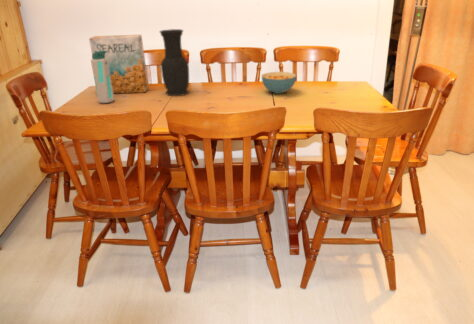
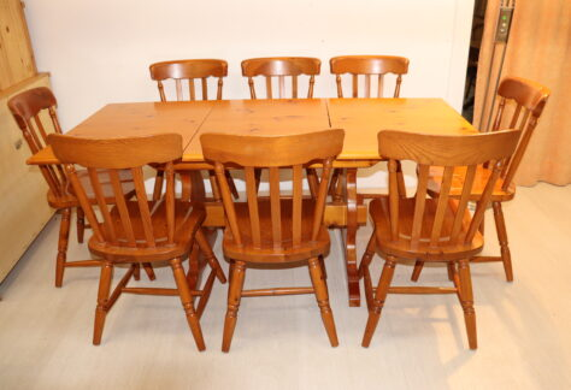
- vase [158,28,190,97]
- cereal bowl [261,71,297,95]
- water bottle [90,50,115,104]
- cereal box [88,34,149,94]
